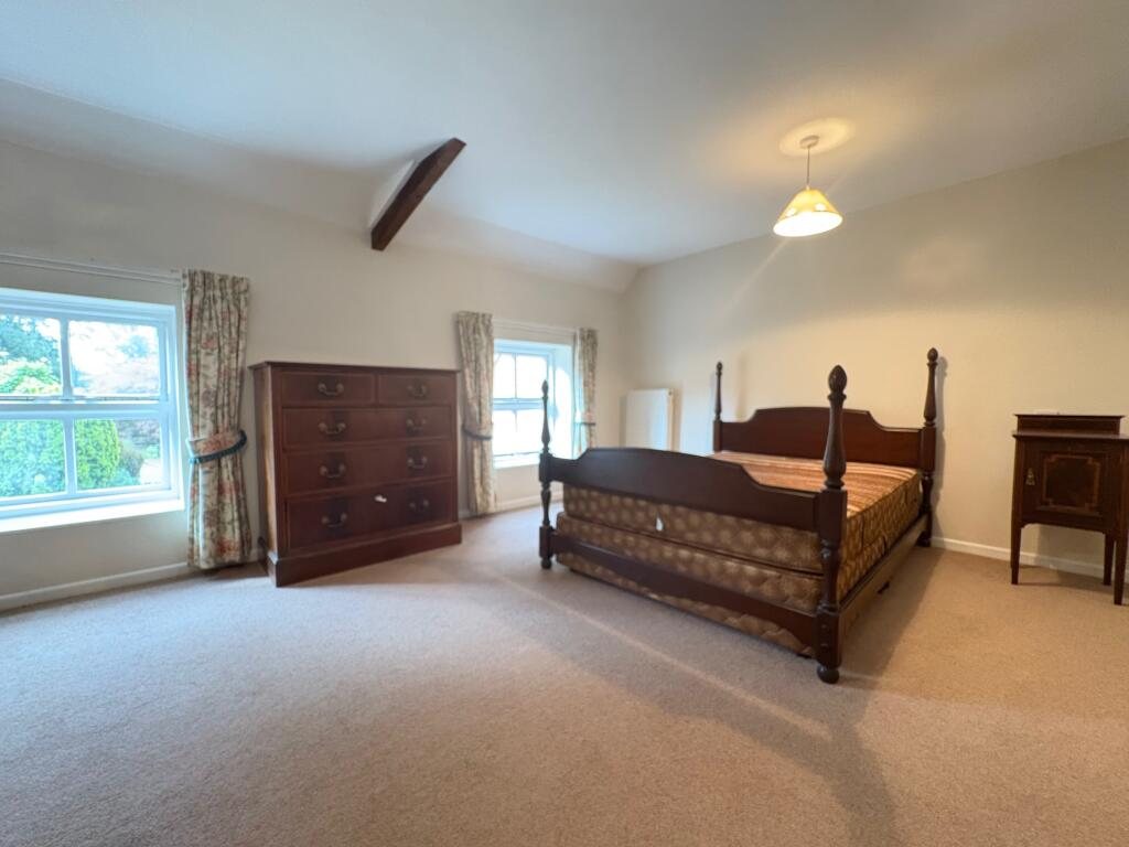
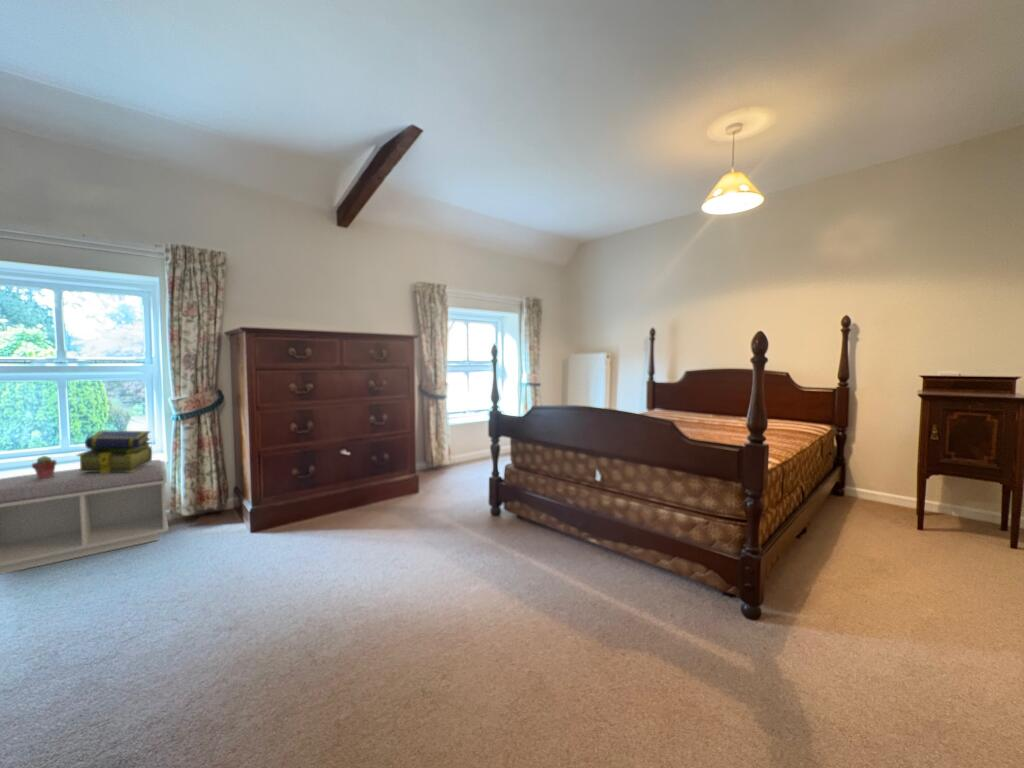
+ stack of books [76,429,153,473]
+ bench [0,459,170,575]
+ potted succulent [31,455,57,479]
